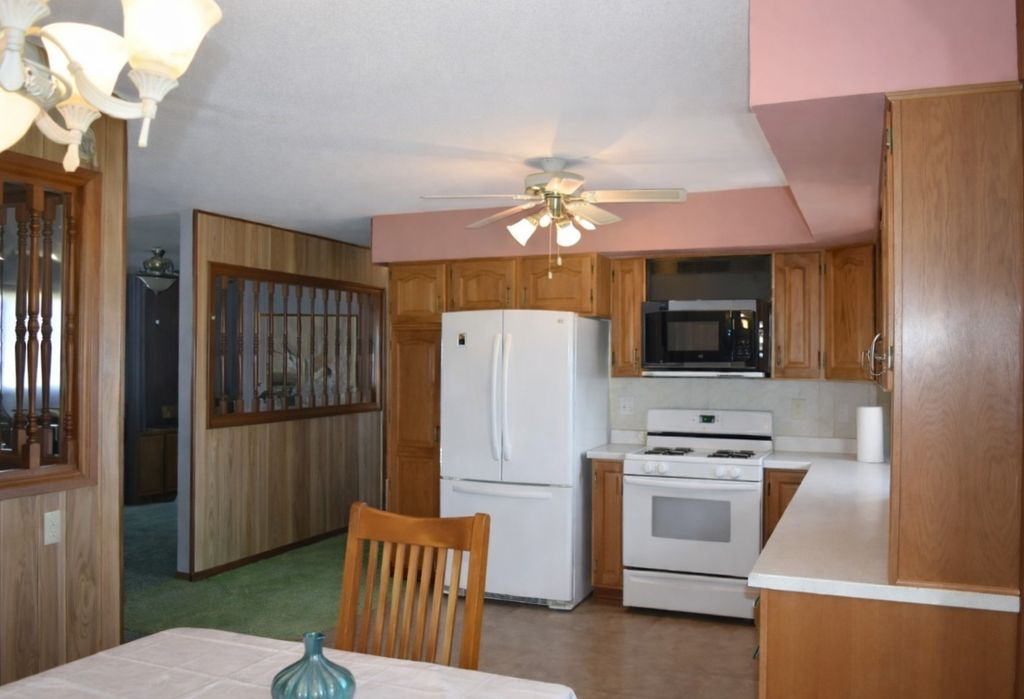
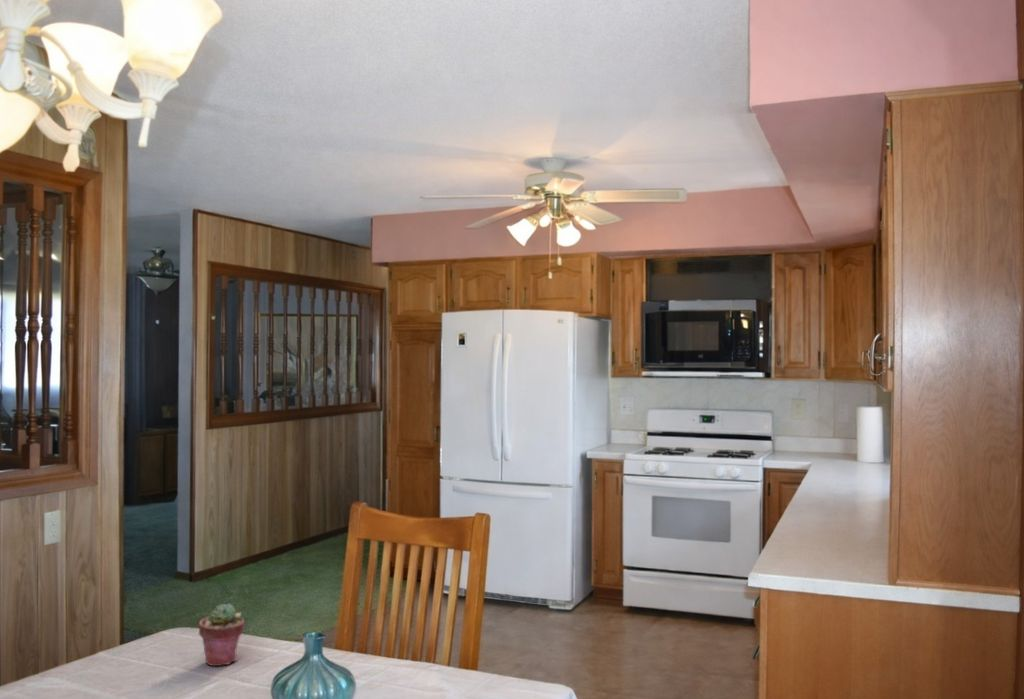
+ potted succulent [198,603,245,667]
